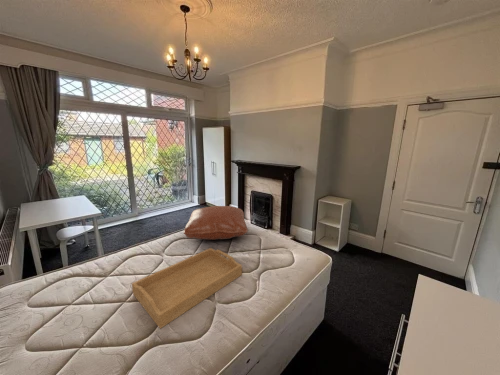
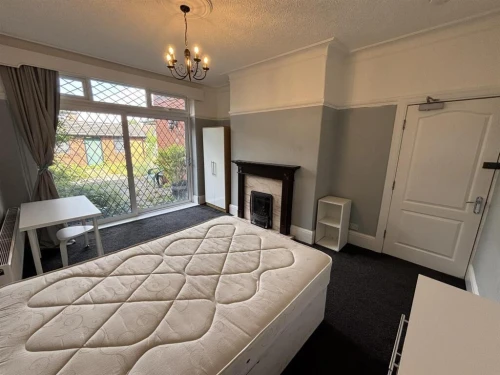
- pillow [183,205,249,241]
- serving tray [131,247,243,330]
